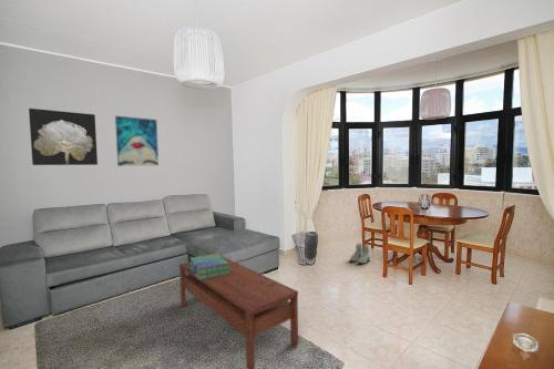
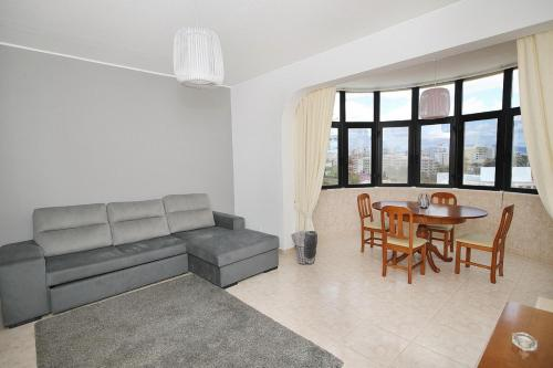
- stack of books [188,253,230,280]
- wall art [28,107,99,166]
- boots [349,243,371,265]
- wall art [114,115,160,167]
- coffee table [178,254,299,369]
